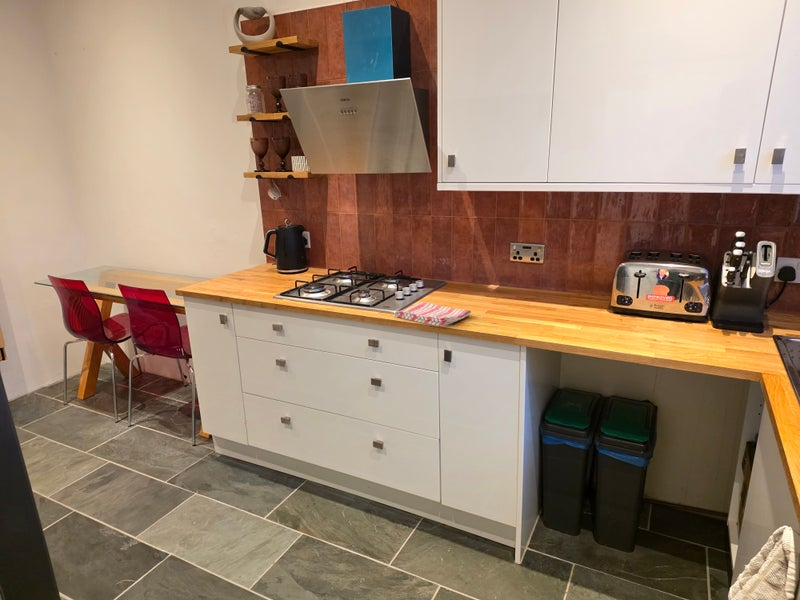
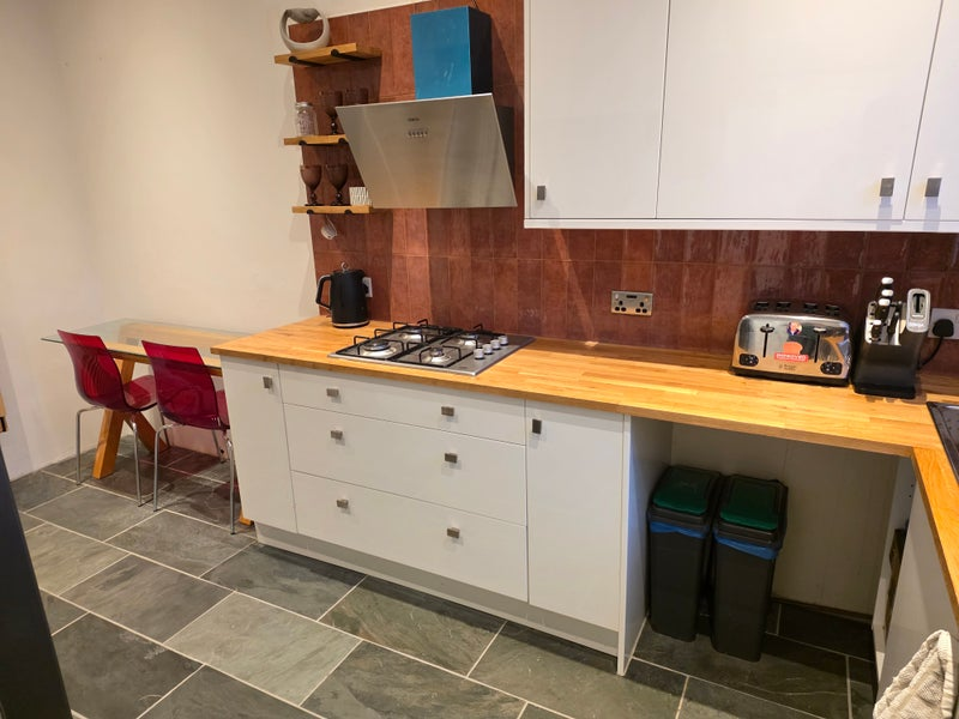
- dish towel [393,301,472,328]
